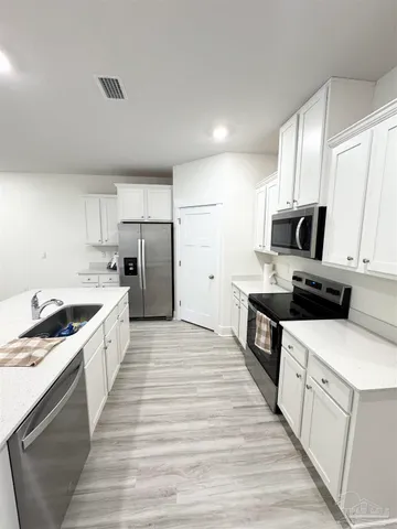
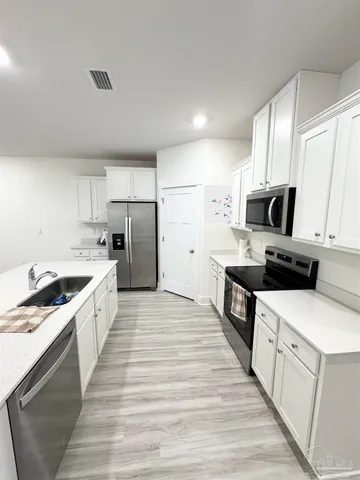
+ wall art [203,184,233,224]
